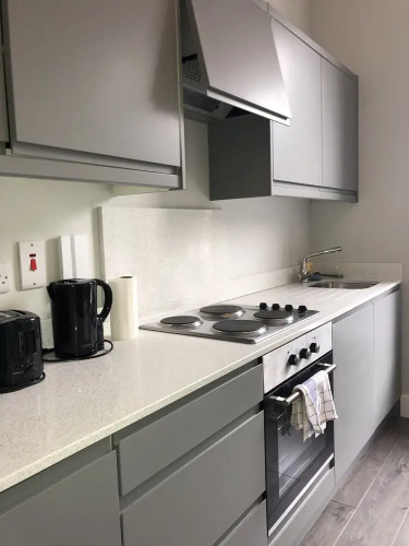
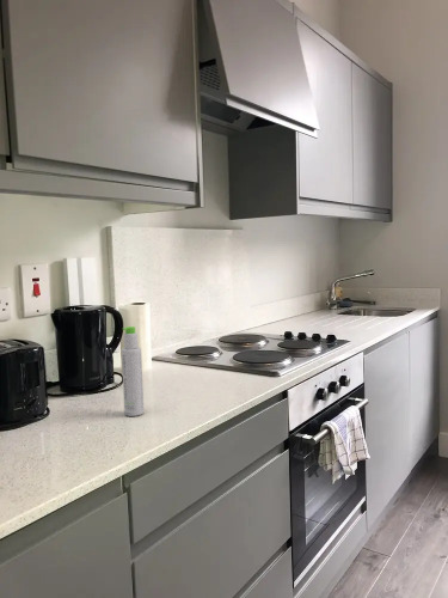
+ bottle [121,325,145,417]
